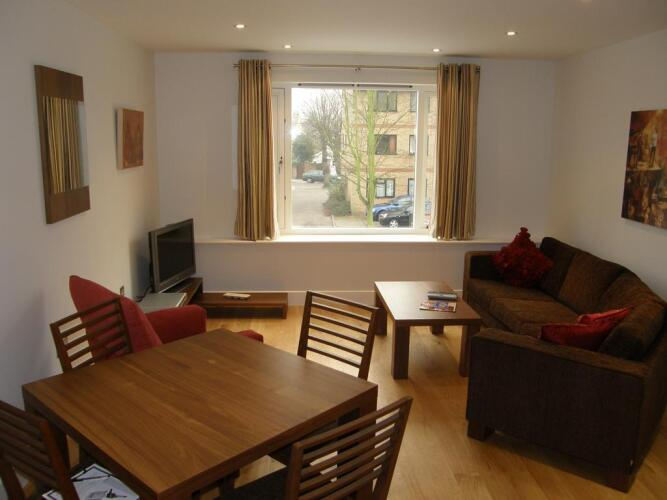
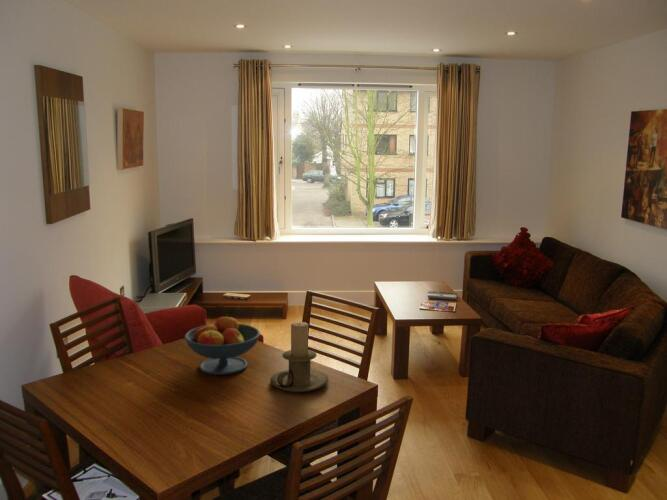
+ fruit bowl [184,314,261,376]
+ candle holder [269,321,330,393]
